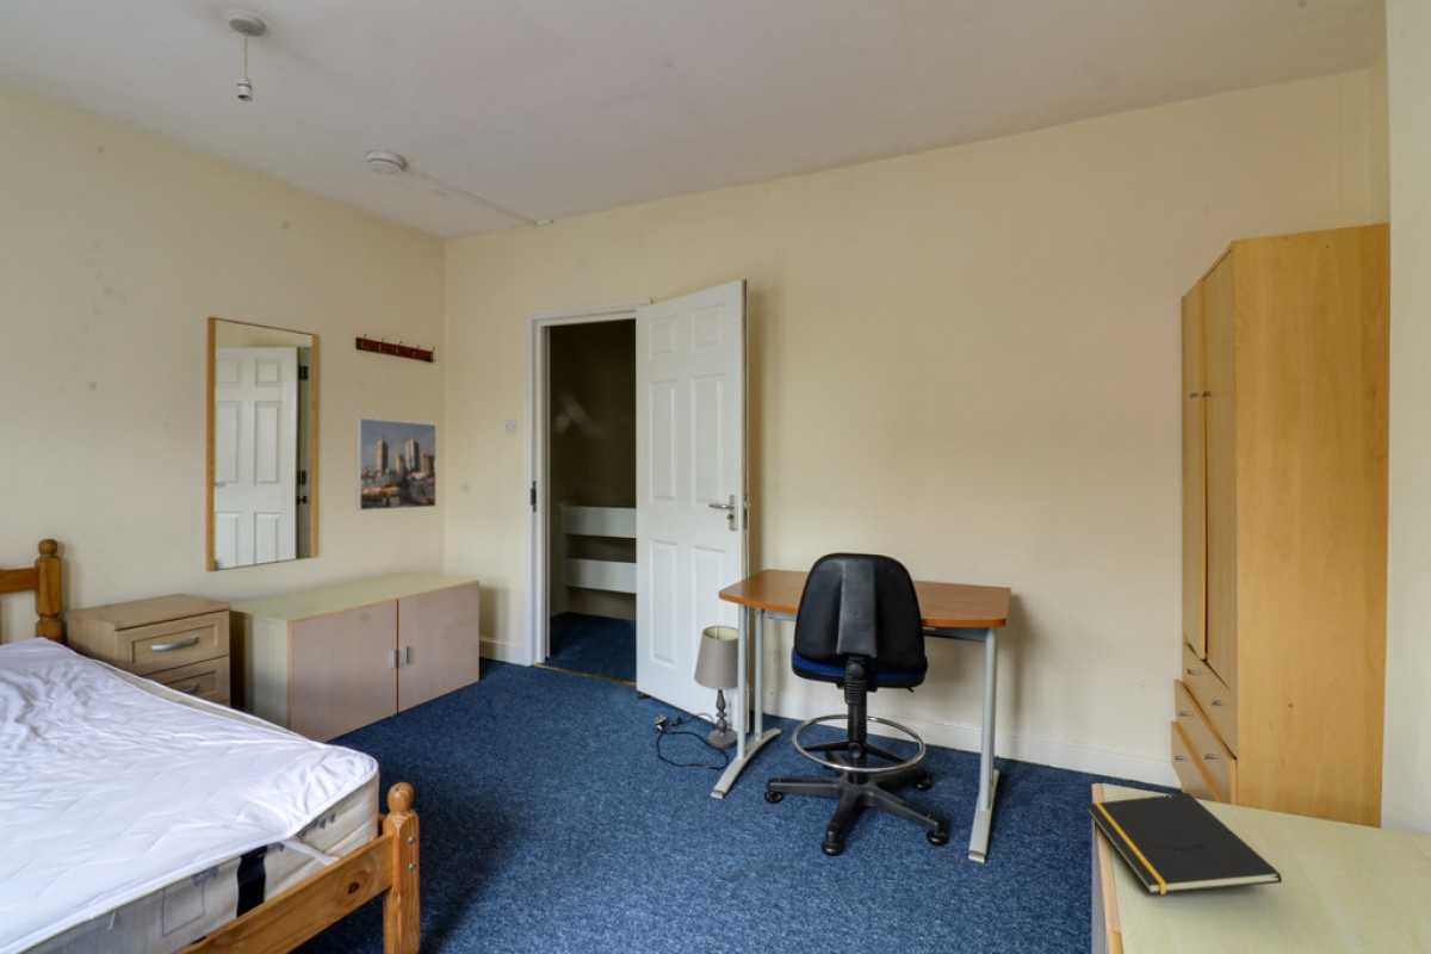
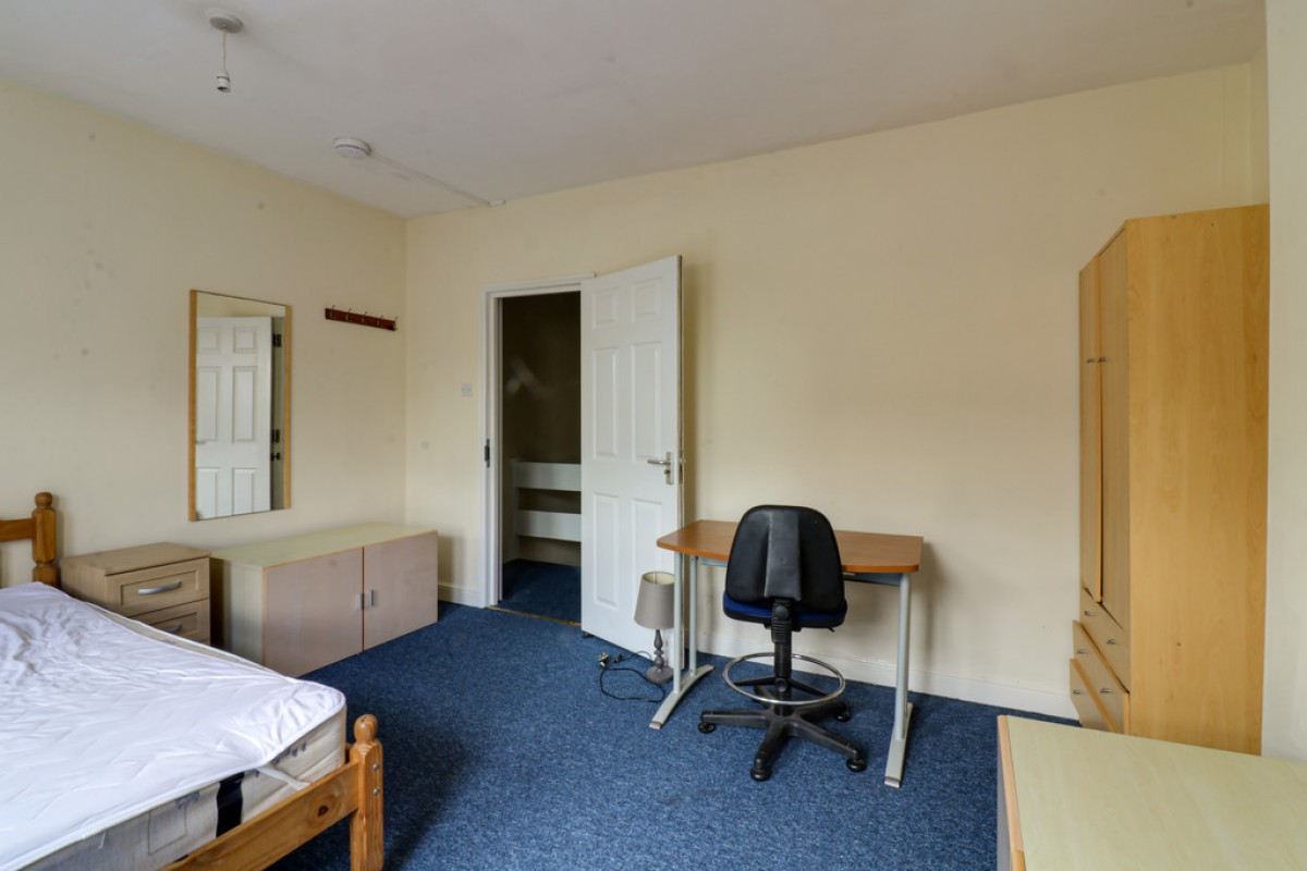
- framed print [355,416,438,512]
- notepad [1084,792,1283,896]
